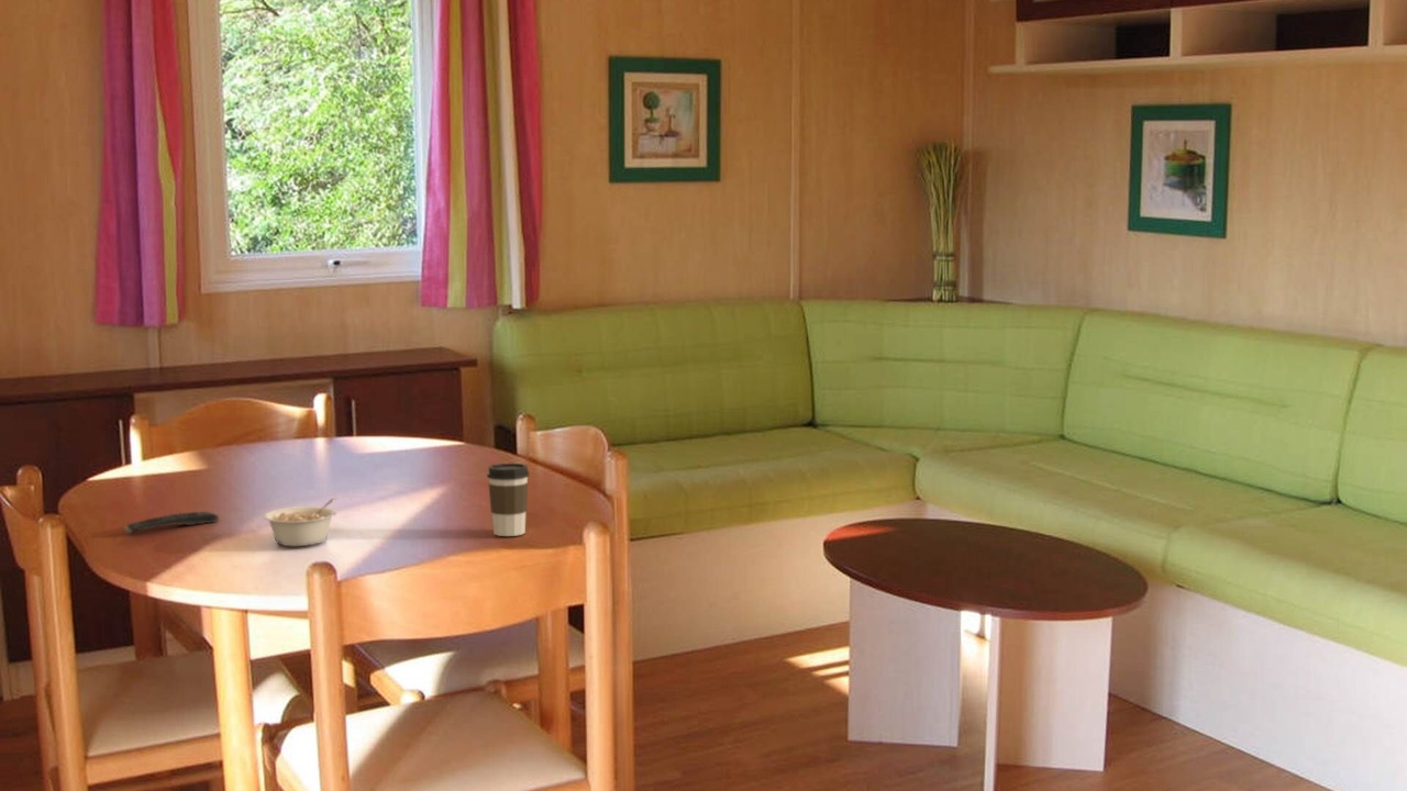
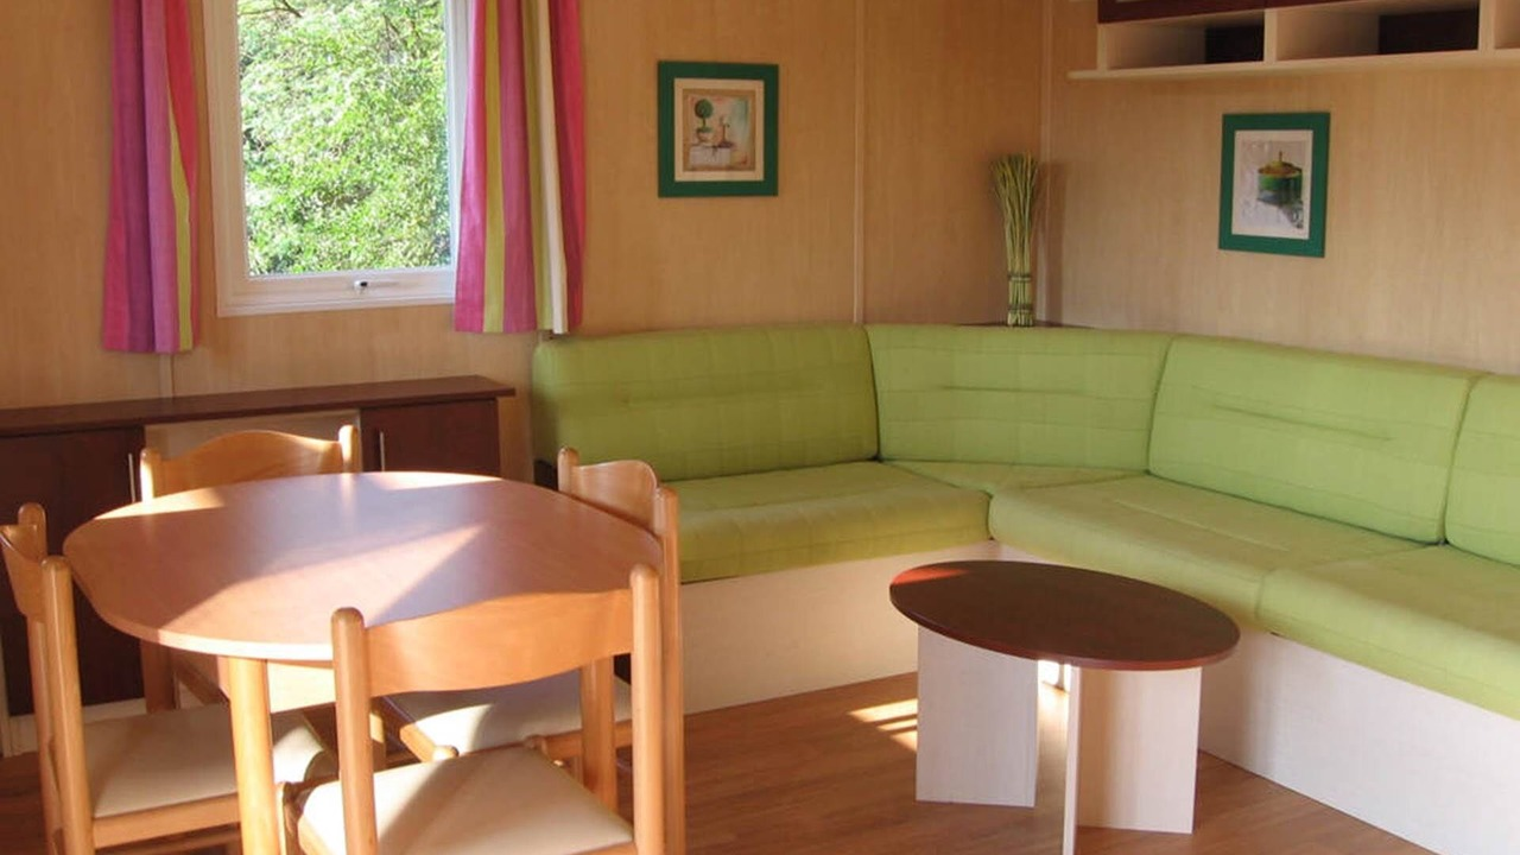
- legume [263,498,337,547]
- coffee cup [486,463,530,537]
- remote control [123,511,220,534]
